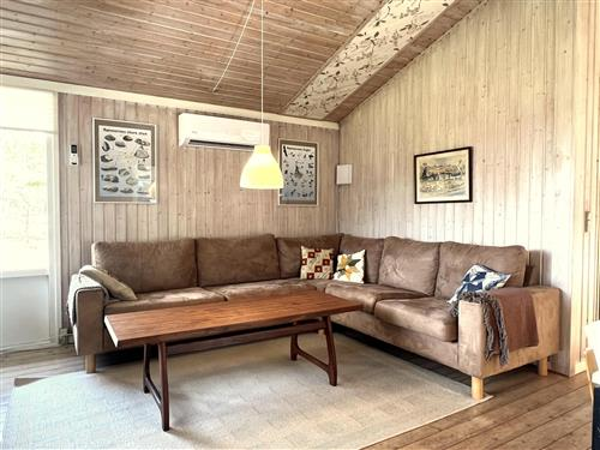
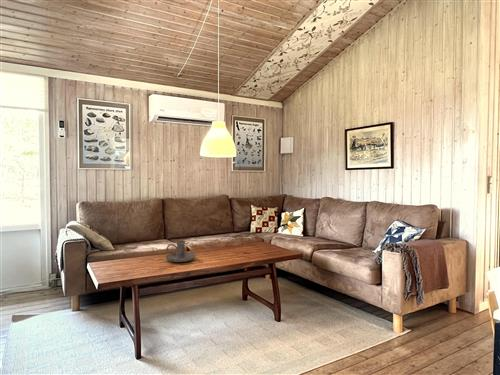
+ candle holder [165,240,197,263]
